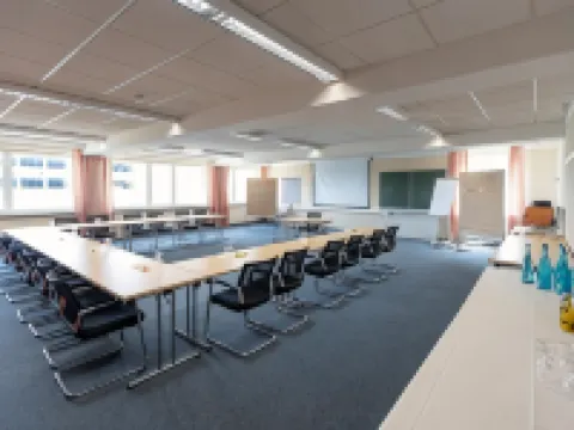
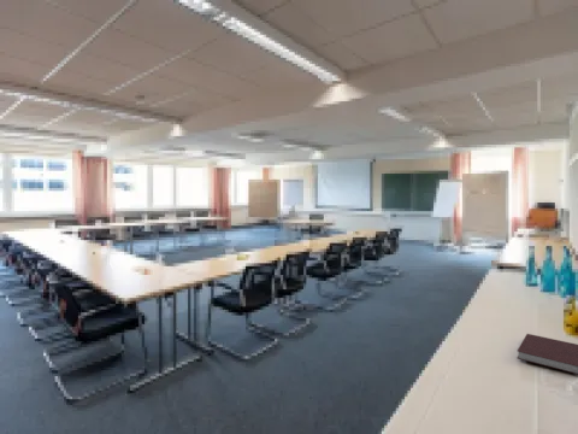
+ notebook [517,333,578,376]
